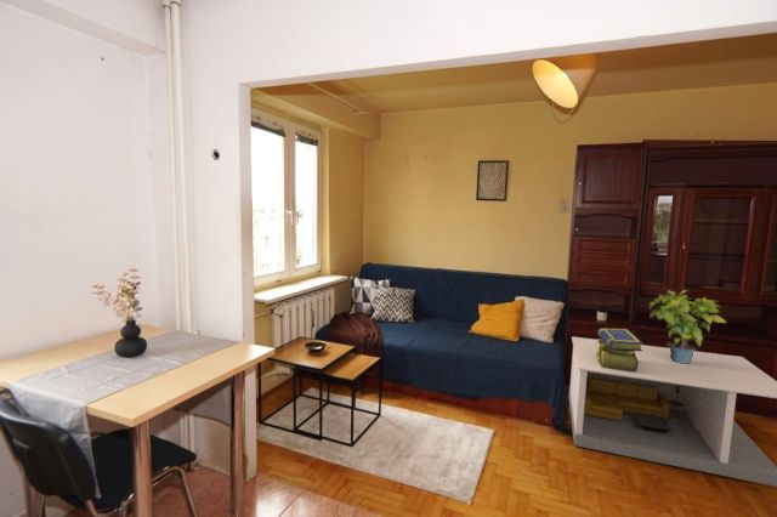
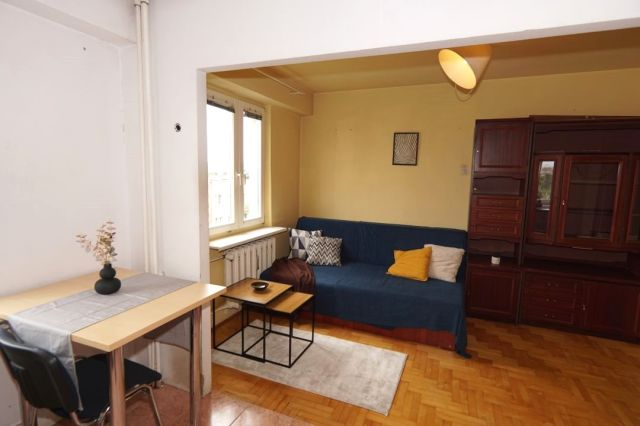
- coffee table [567,336,777,488]
- potted plant [648,289,727,364]
- stack of books [596,326,645,373]
